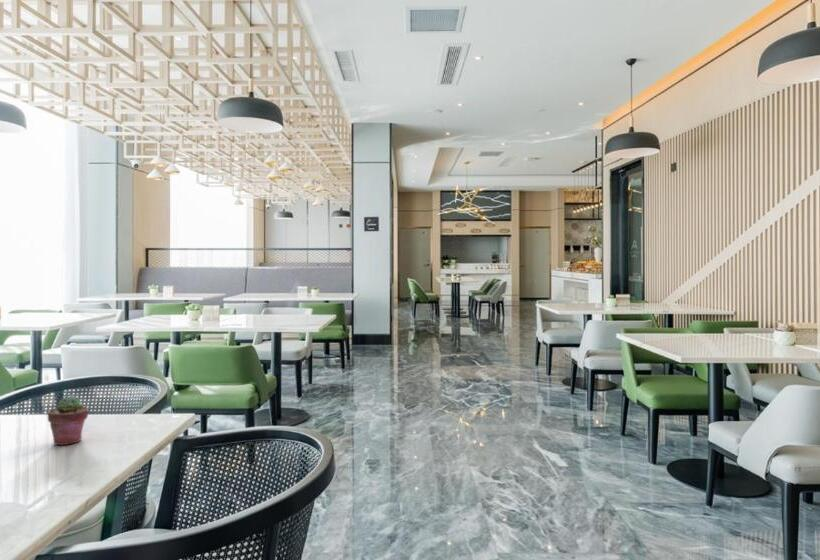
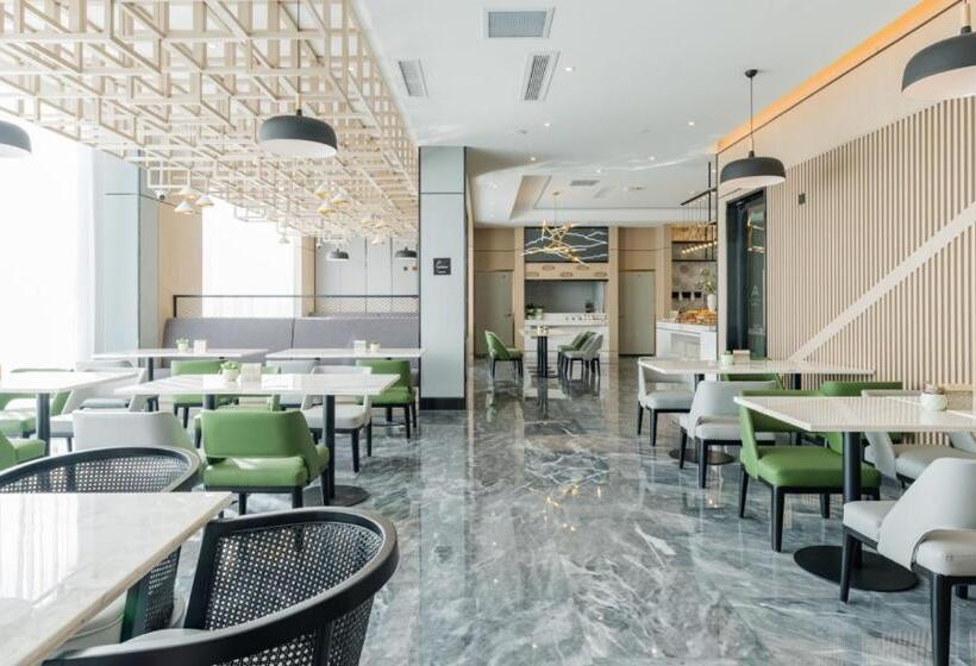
- potted succulent [46,394,89,446]
